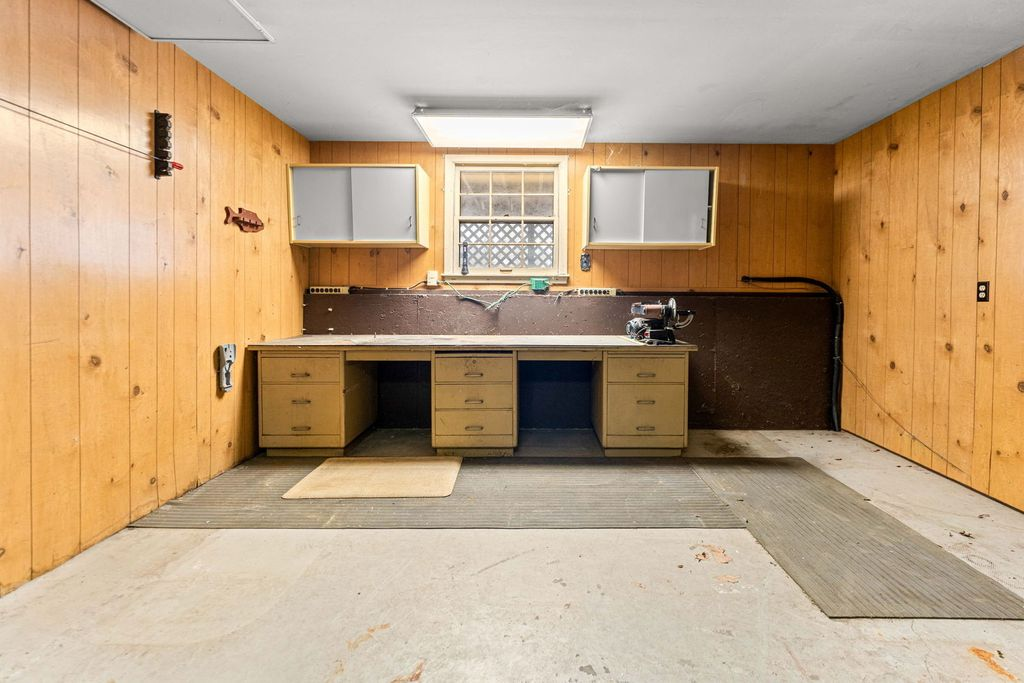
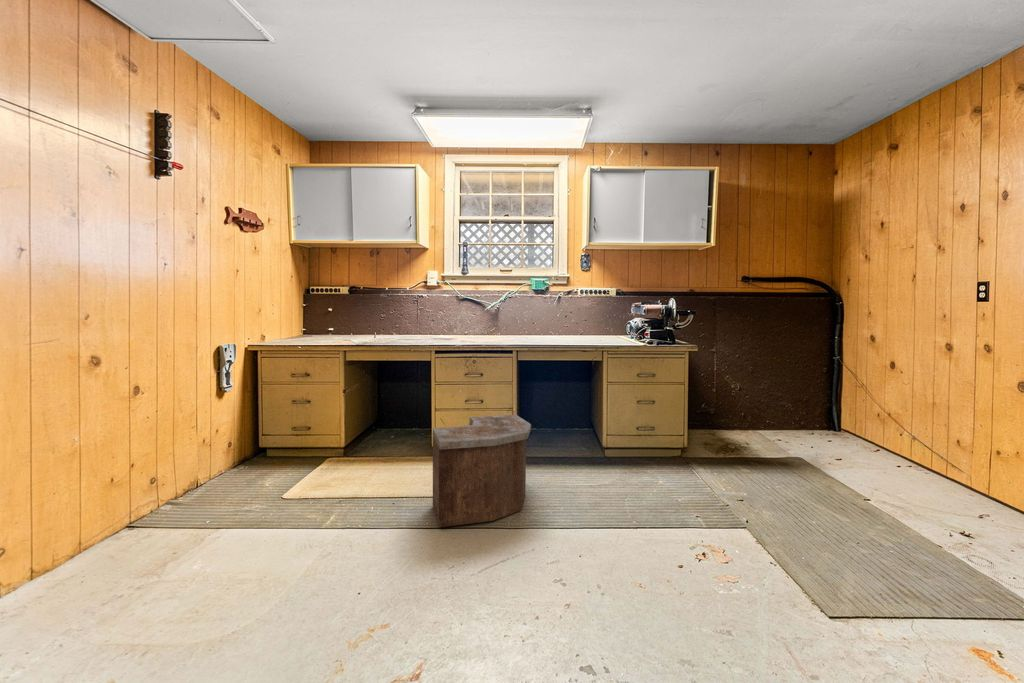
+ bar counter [432,414,532,528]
